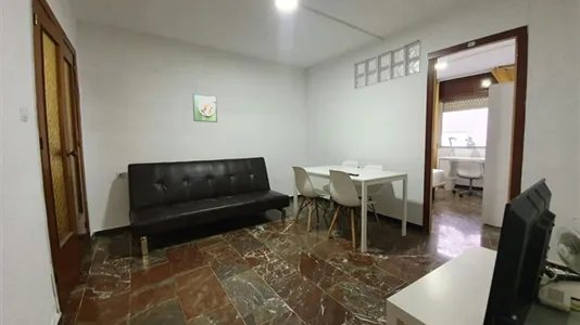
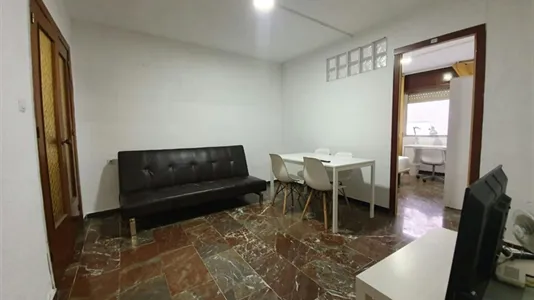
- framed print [192,93,218,123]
